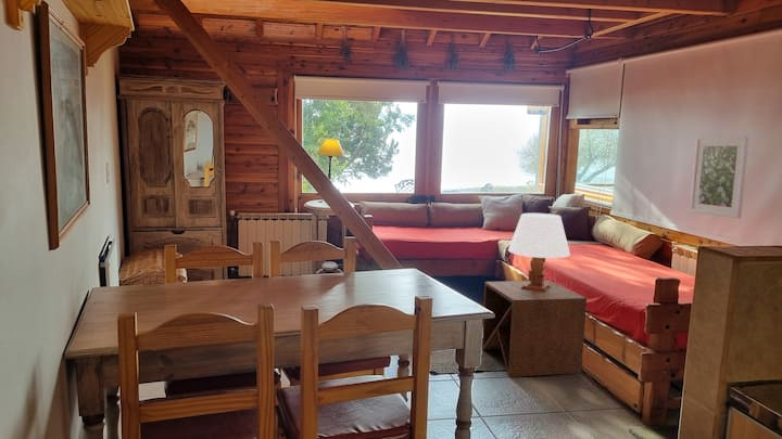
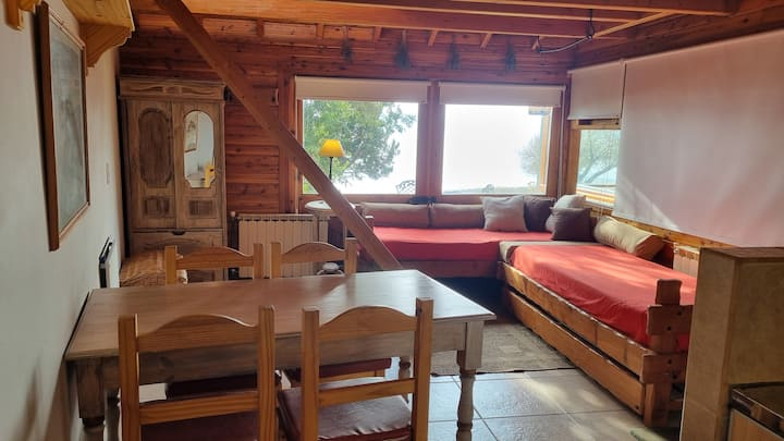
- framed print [689,134,751,219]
- side table [481,280,588,378]
- table lamp [507,212,571,292]
